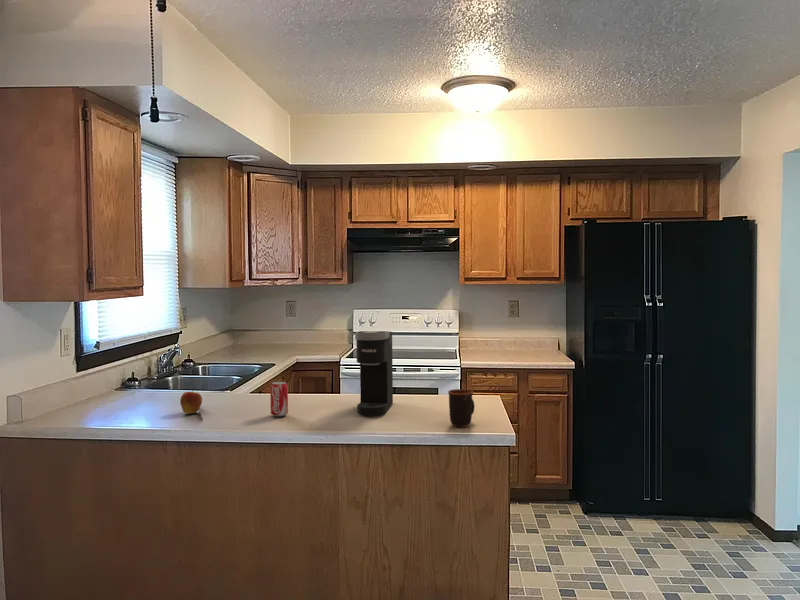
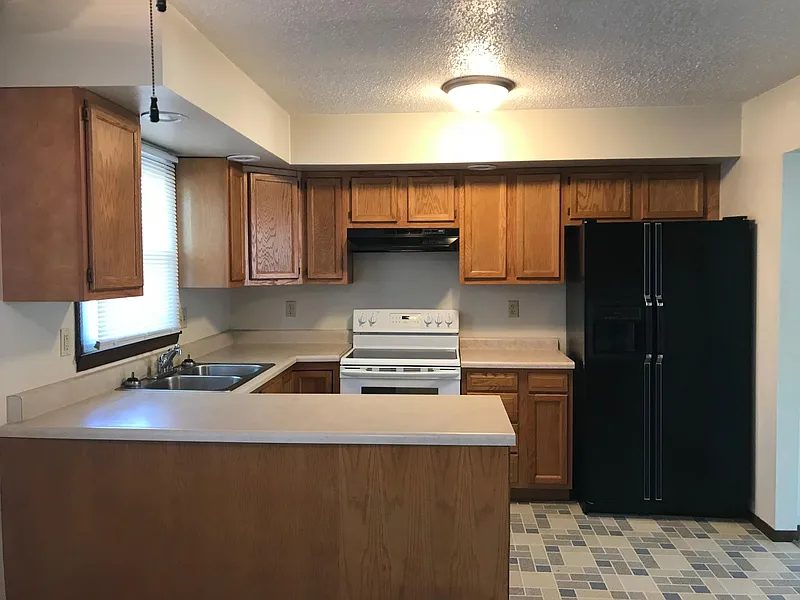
- apple [179,387,203,415]
- mug [447,388,476,428]
- beverage can [269,381,289,417]
- coffee maker [354,330,394,416]
